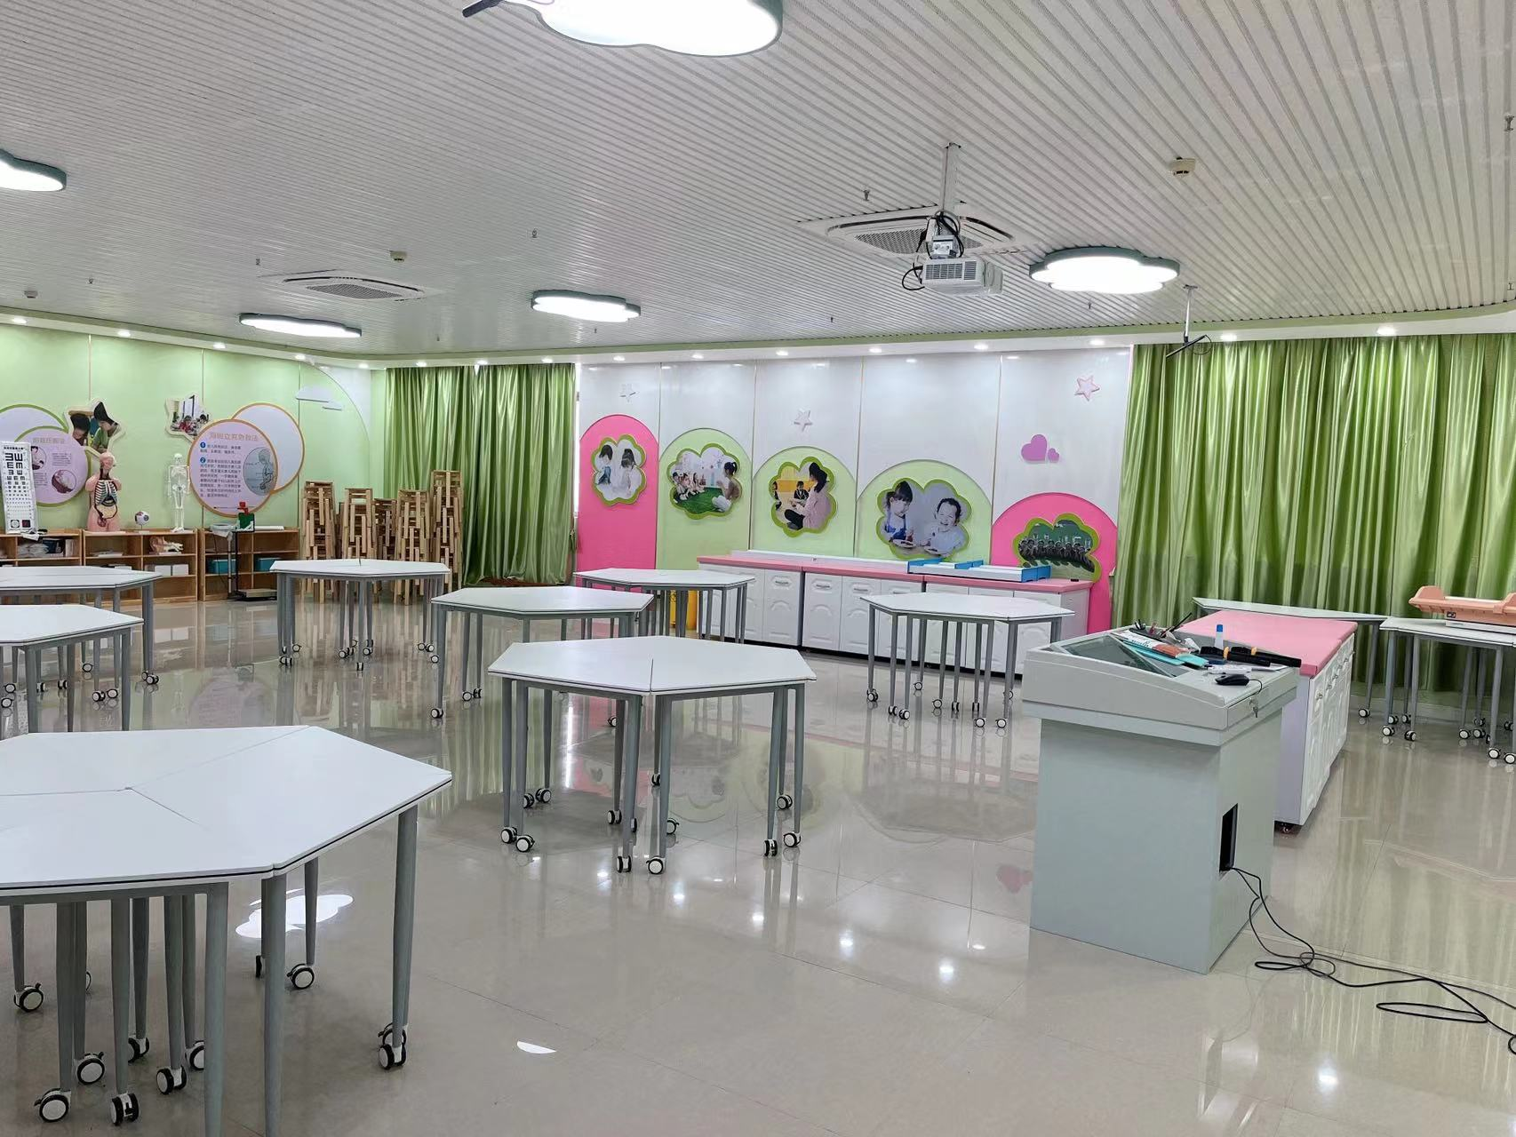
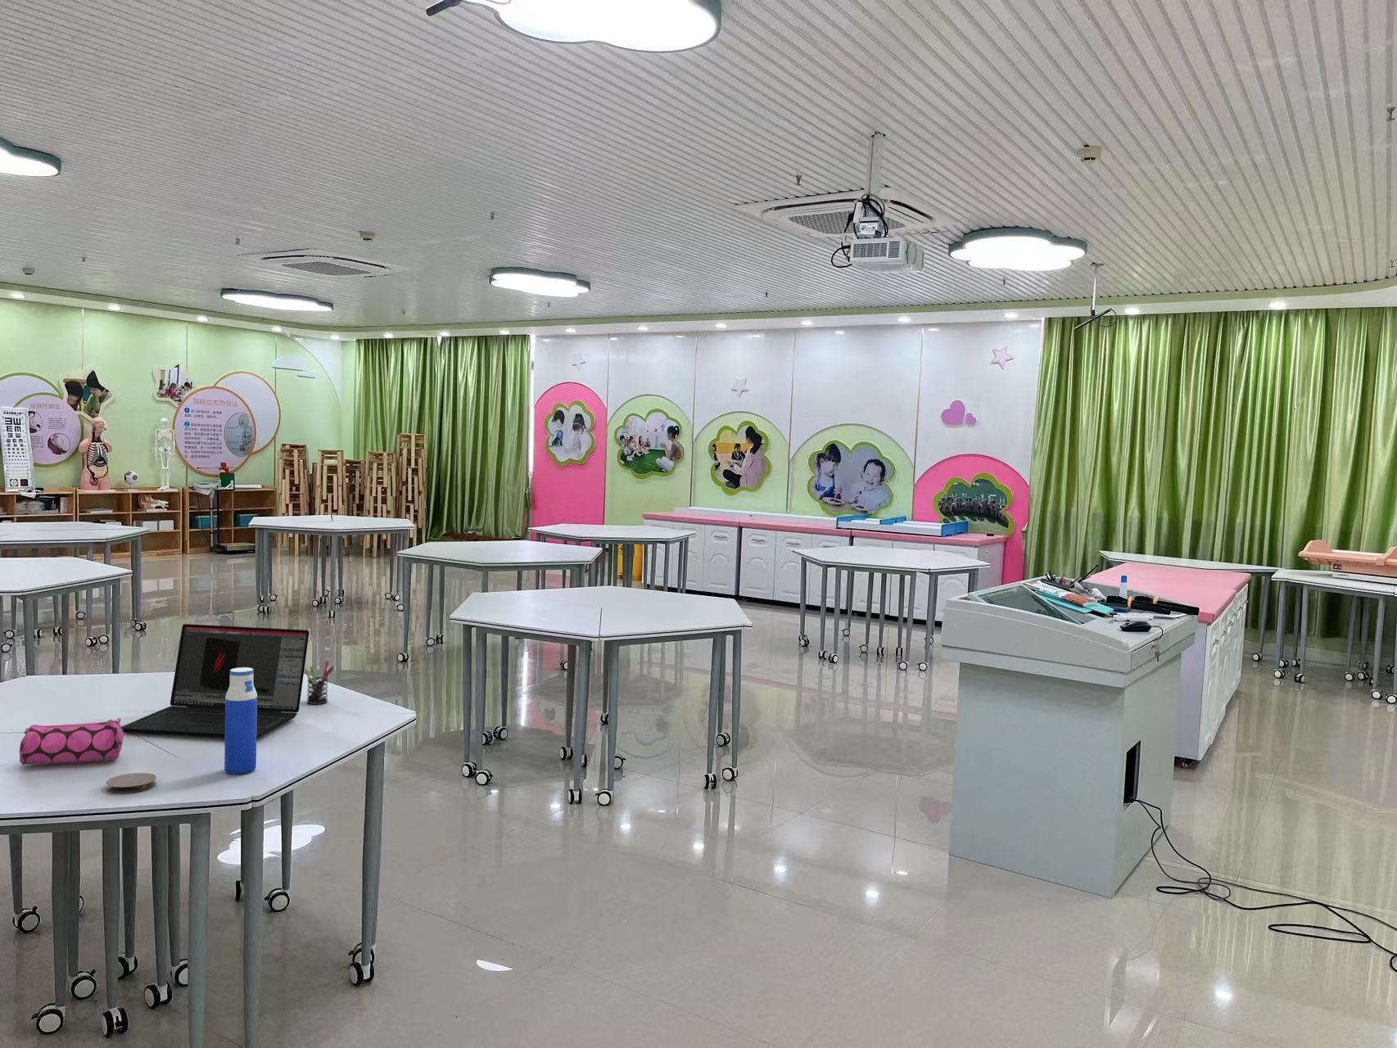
+ pen holder [304,659,335,705]
+ water bottle [223,667,258,775]
+ coaster [106,772,157,794]
+ laptop [121,623,309,740]
+ pencil case [19,718,123,765]
